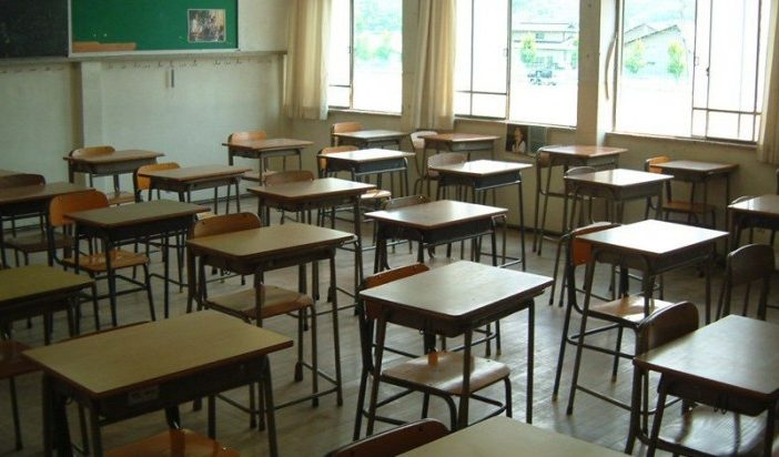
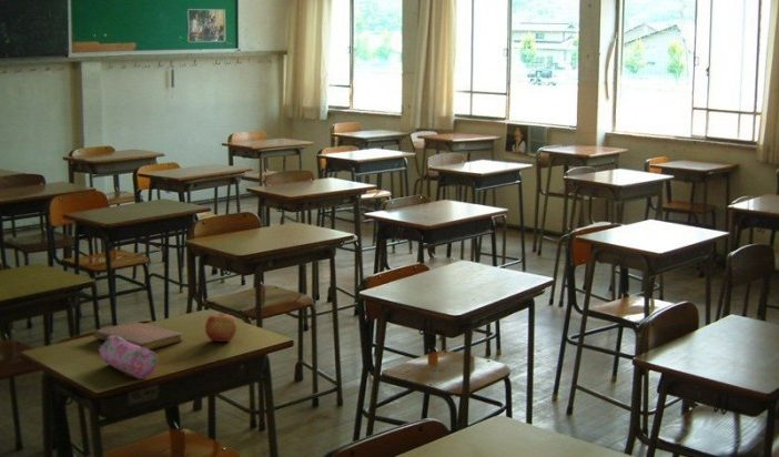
+ notebook [92,321,183,351]
+ pencil case [97,336,159,379]
+ apple [204,309,239,343]
